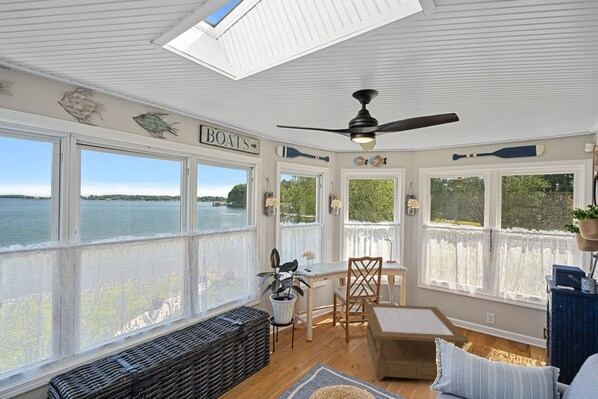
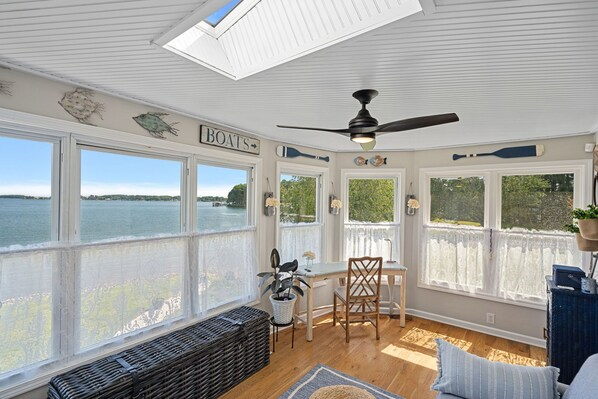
- coffee table [363,303,470,382]
